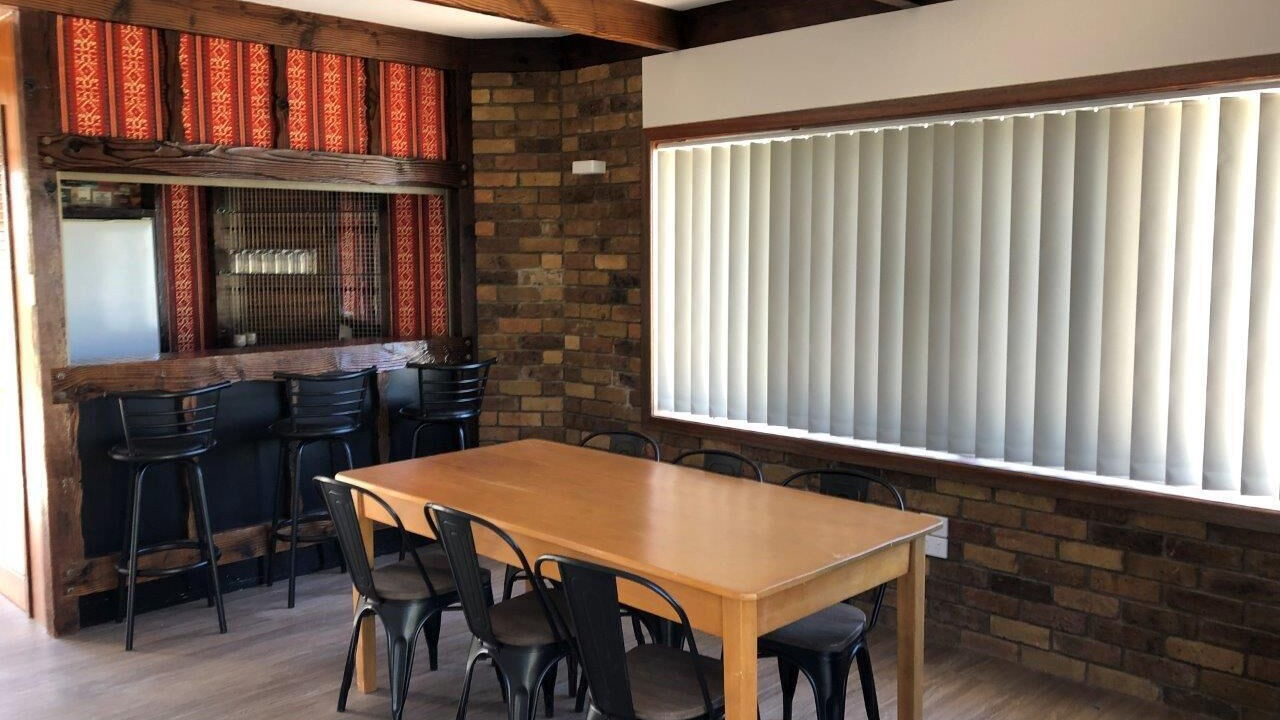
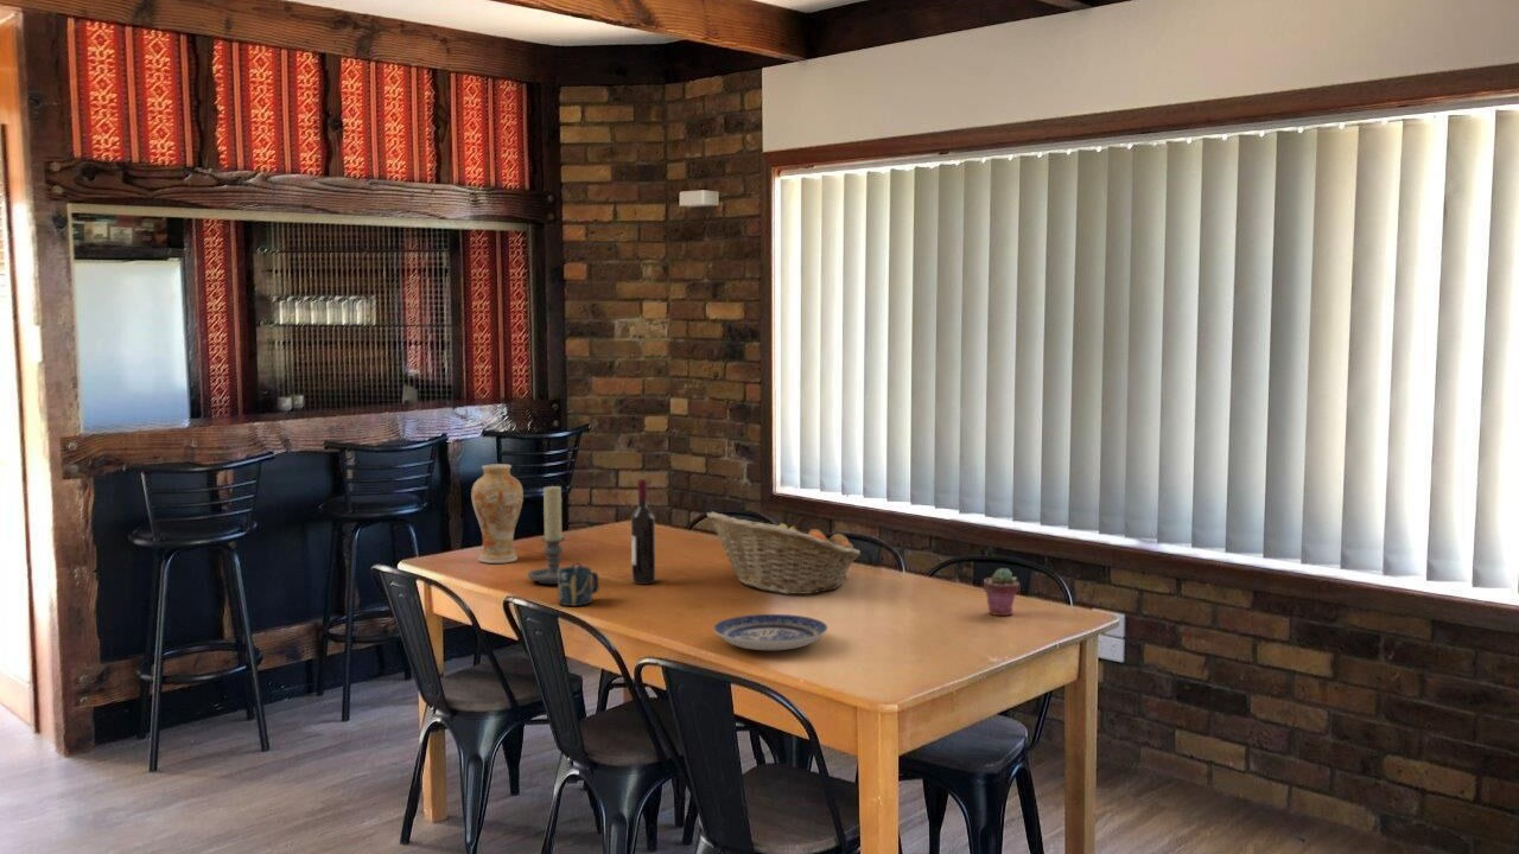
+ candle holder [527,484,584,585]
+ wine bottle [630,478,656,586]
+ vase [470,463,525,565]
+ potted succulent [983,567,1021,617]
+ fruit basket [706,510,862,595]
+ plate [712,613,828,651]
+ cup [557,566,599,607]
